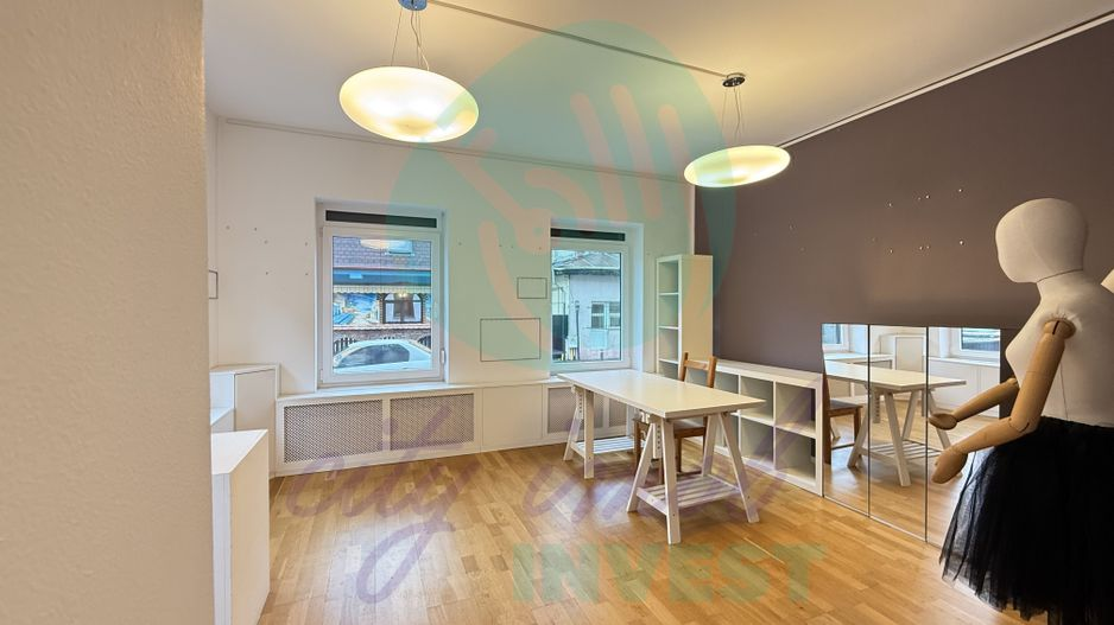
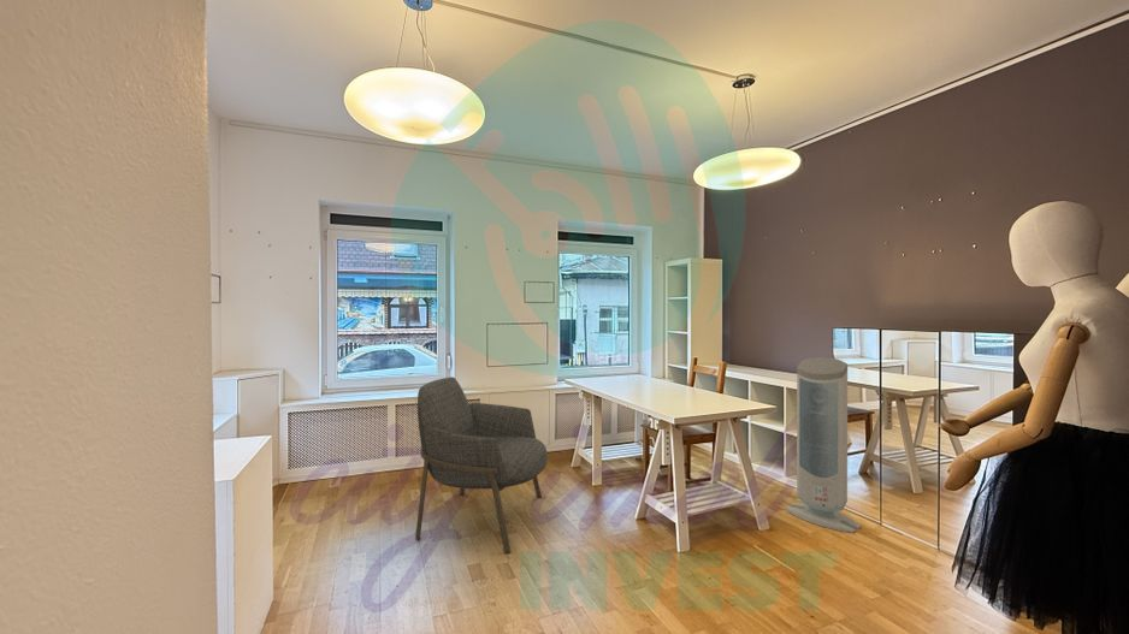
+ air purifier [785,356,862,534]
+ armchair [414,377,549,553]
